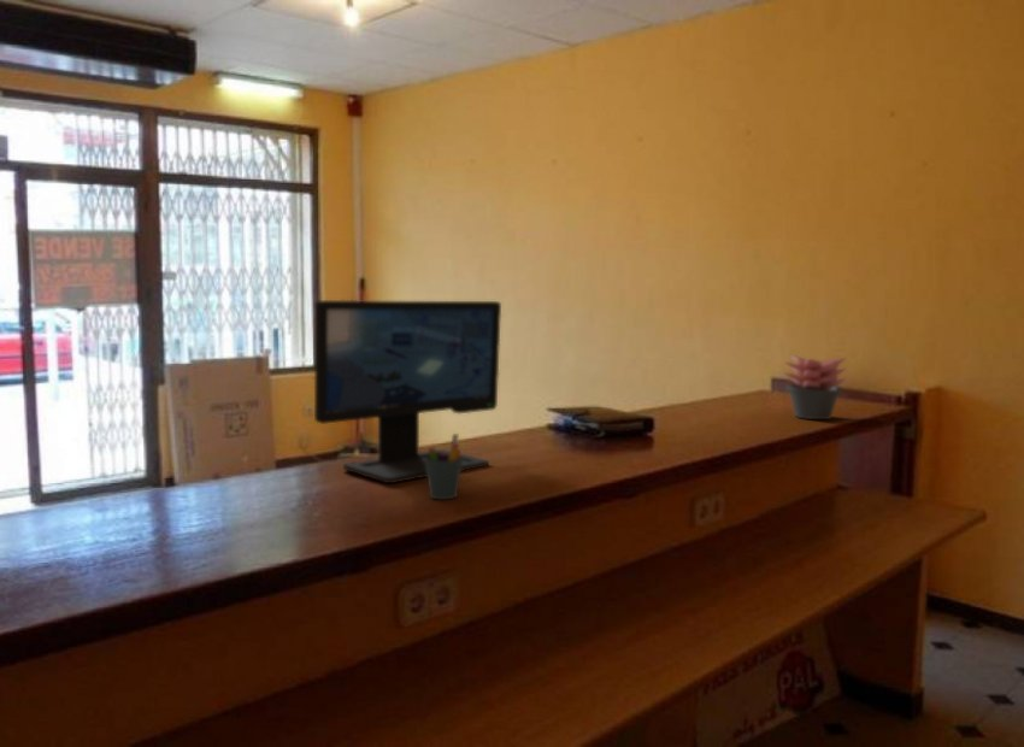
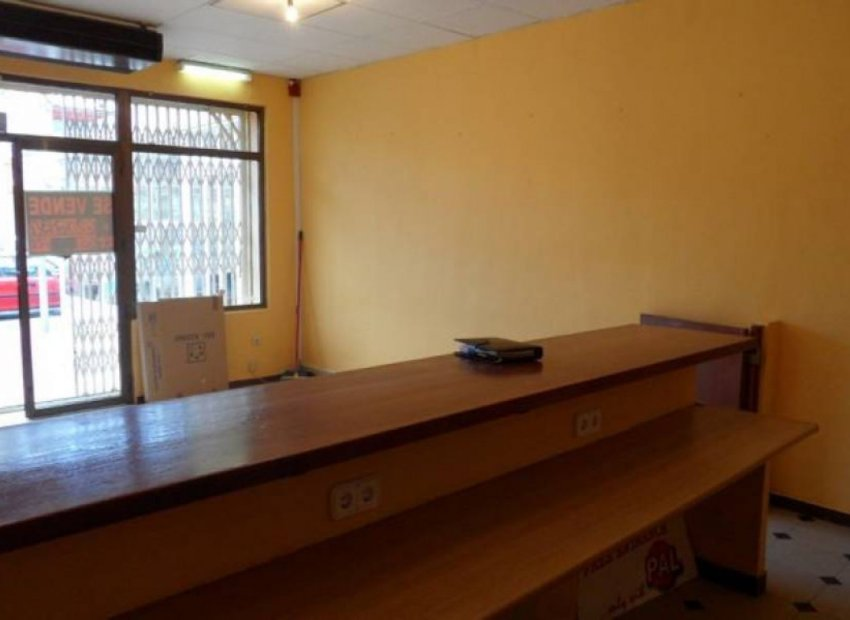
- computer monitor [313,299,502,484]
- pen holder [425,433,463,501]
- succulent plant [783,354,848,420]
